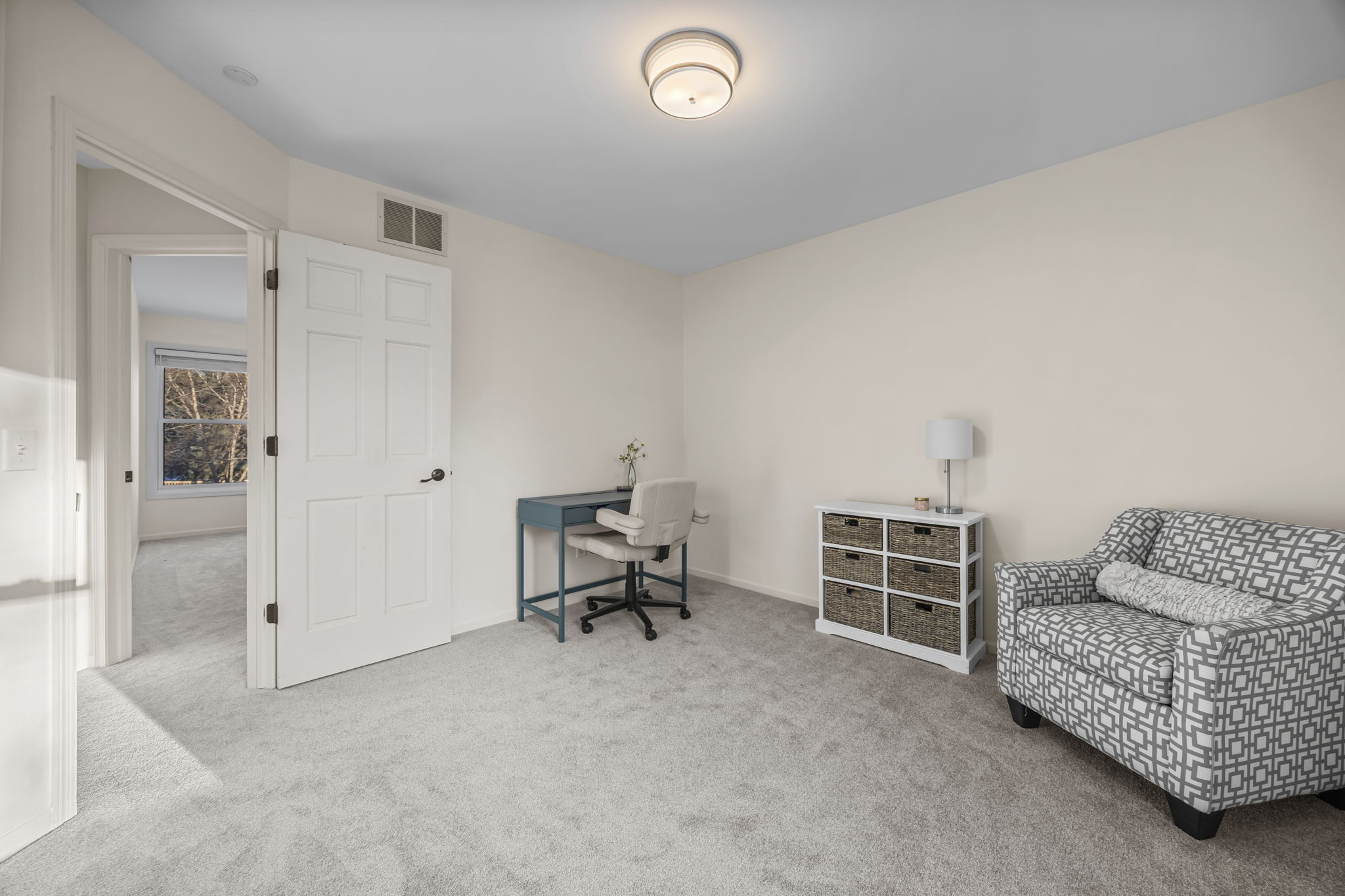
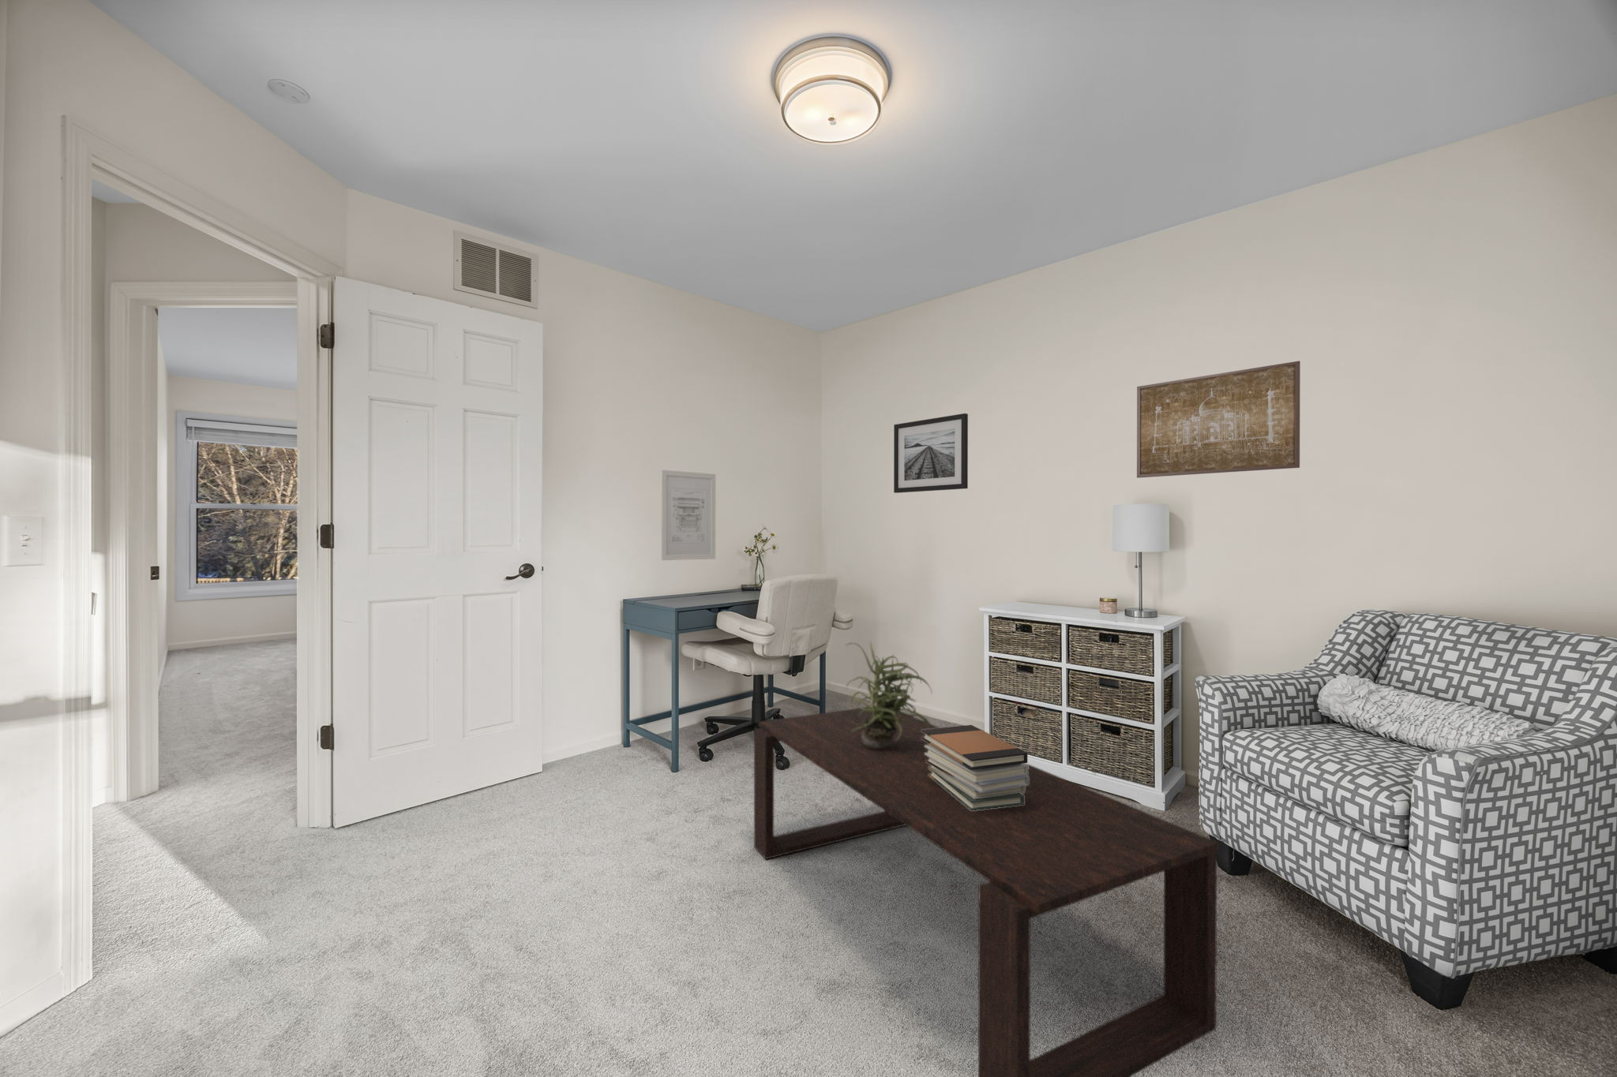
+ wall art [660,470,717,561]
+ potted plant [844,641,933,750]
+ wall art [893,412,969,494]
+ wall art [1136,361,1301,478]
+ book stack [921,725,1029,810]
+ coffee table [754,706,1220,1077]
